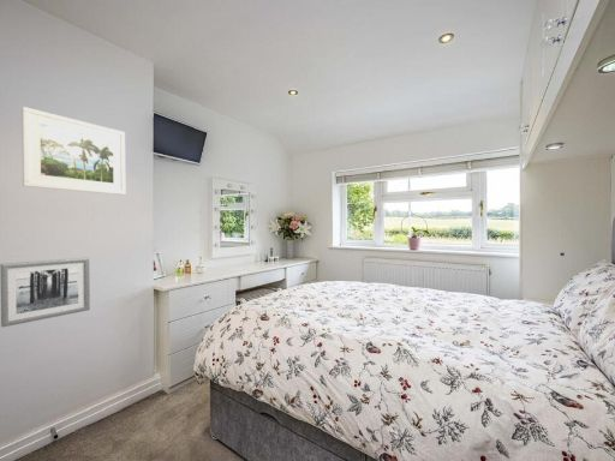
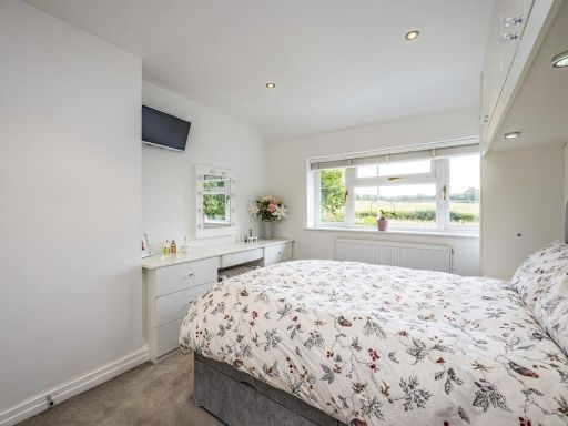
- wall art [0,257,91,328]
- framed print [20,106,126,196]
